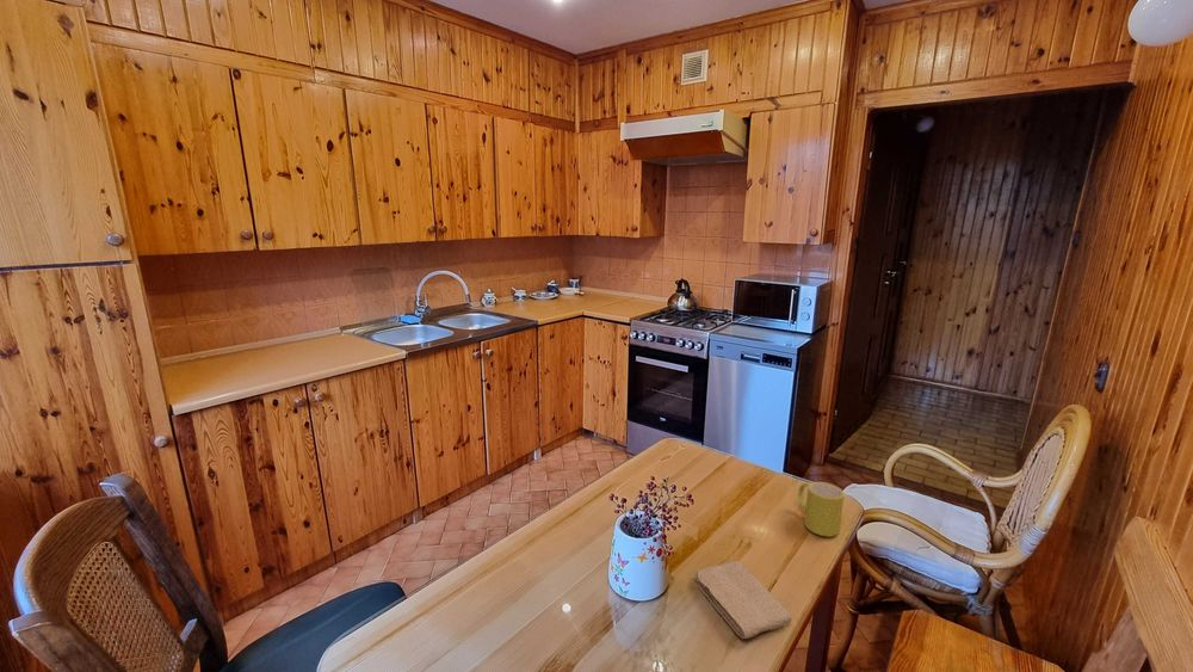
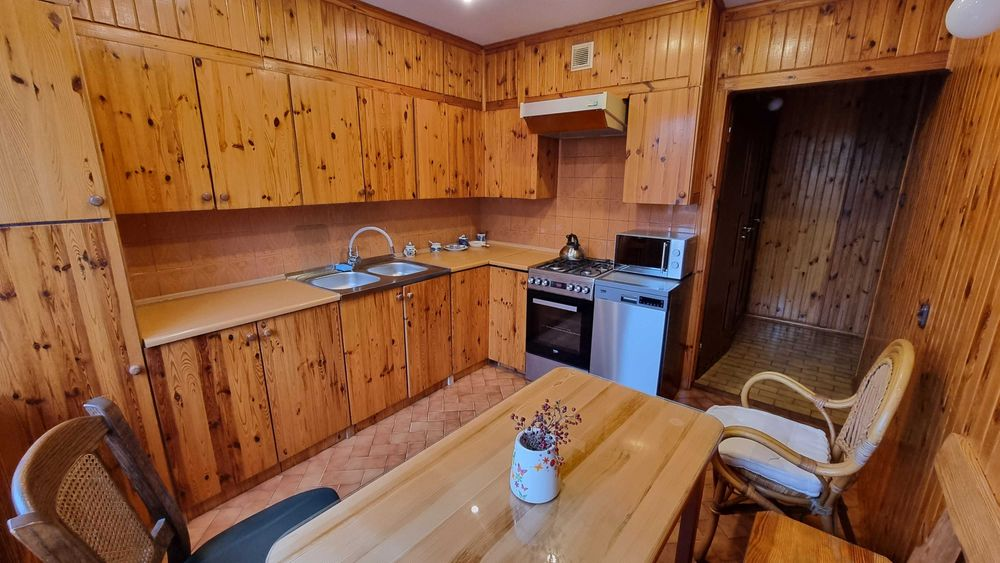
- mug [797,481,846,538]
- washcloth [693,560,793,640]
